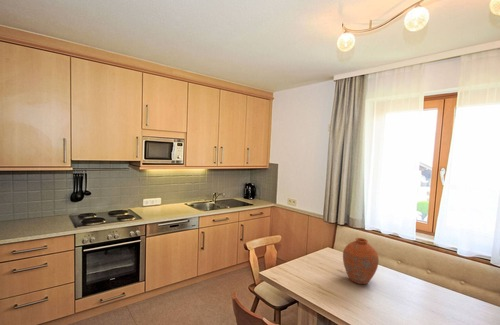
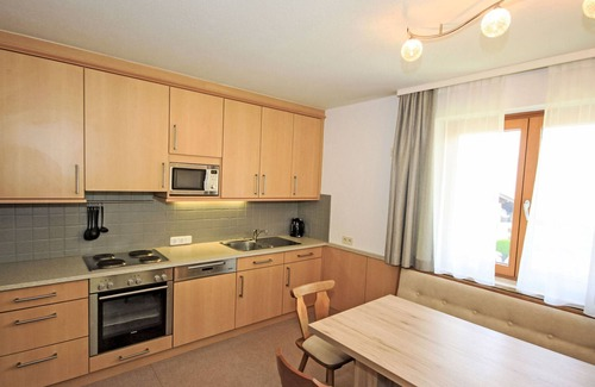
- vase [342,237,380,285]
